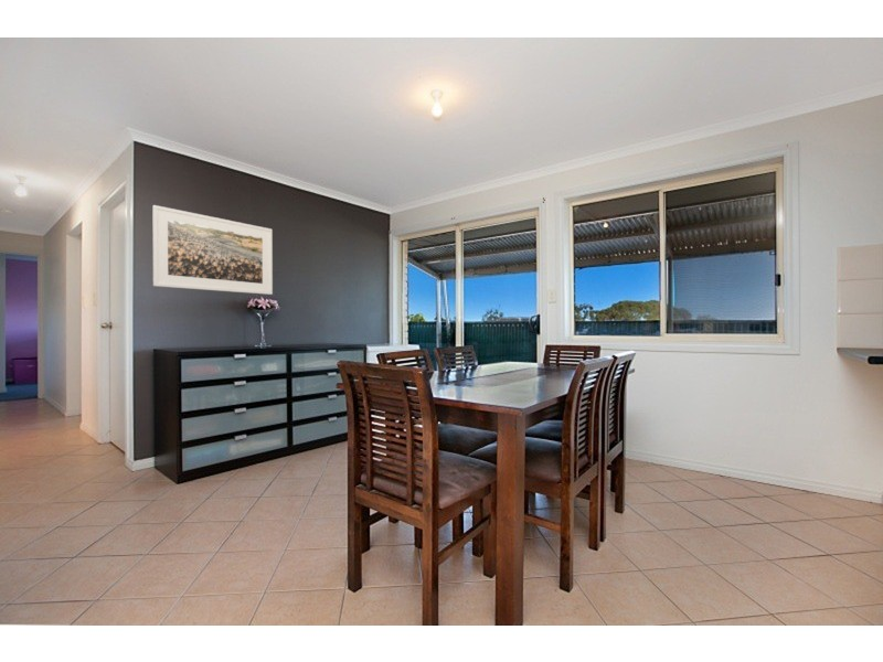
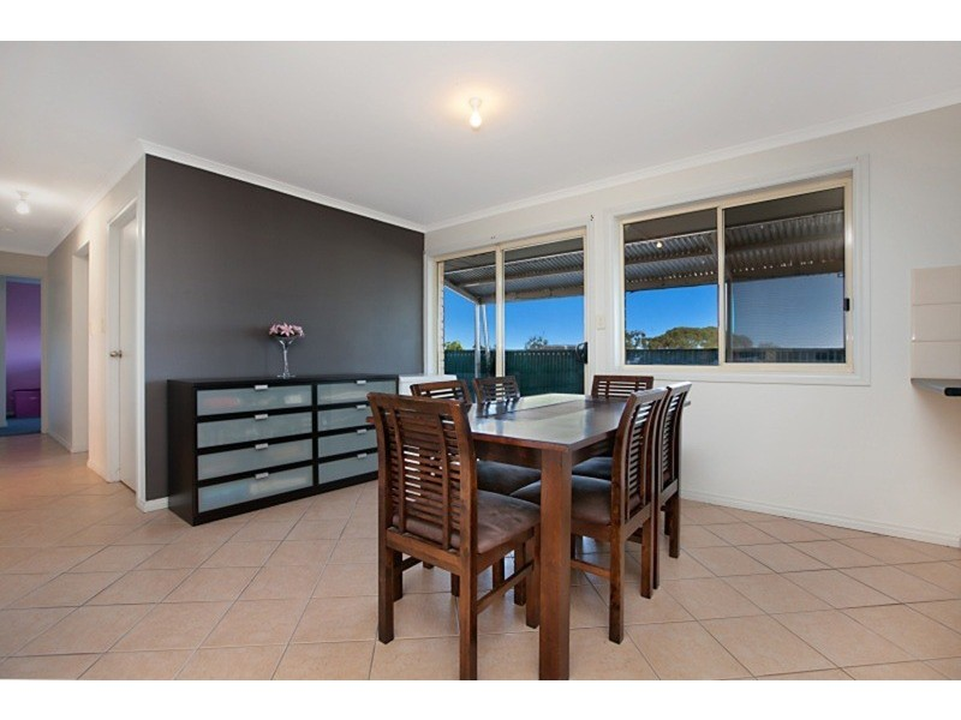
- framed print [152,204,274,296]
